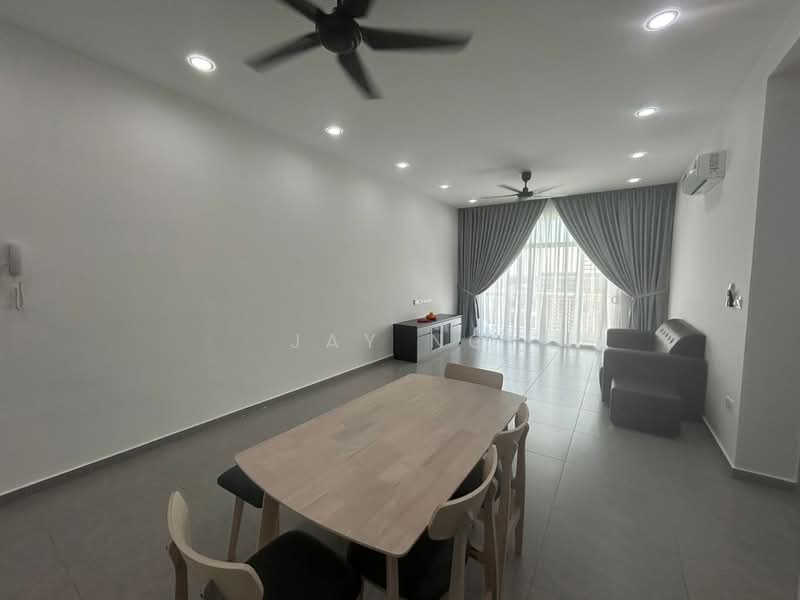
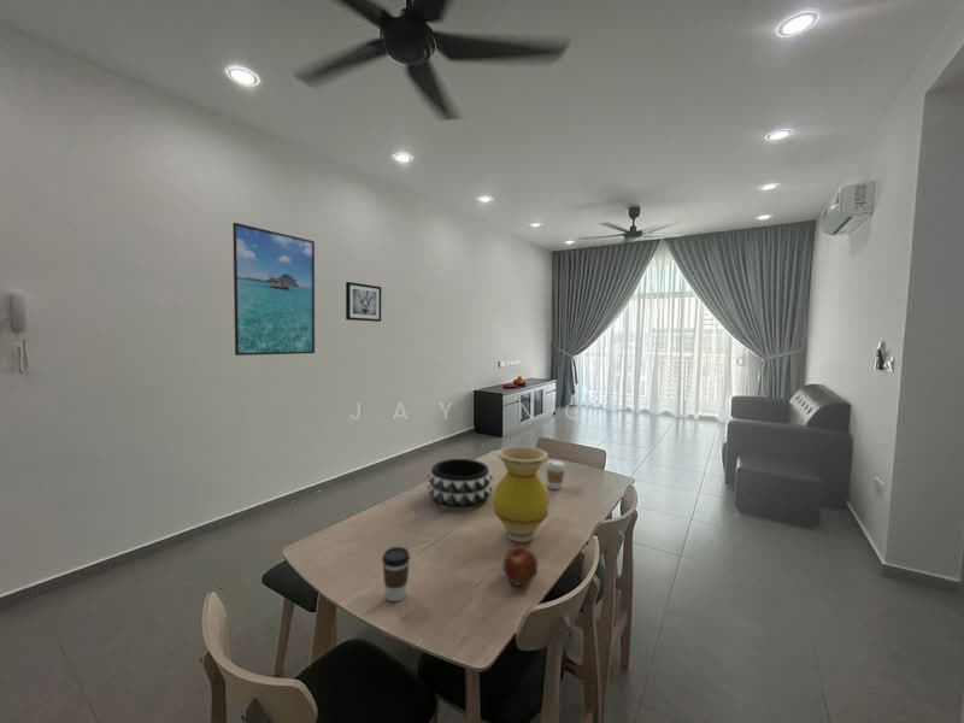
+ coffee cup [381,546,411,602]
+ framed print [231,222,316,357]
+ vase [493,445,549,543]
+ coffee cup [545,459,566,490]
+ apple [501,545,539,587]
+ decorative bowl [427,458,494,511]
+ wall art [345,281,382,323]
